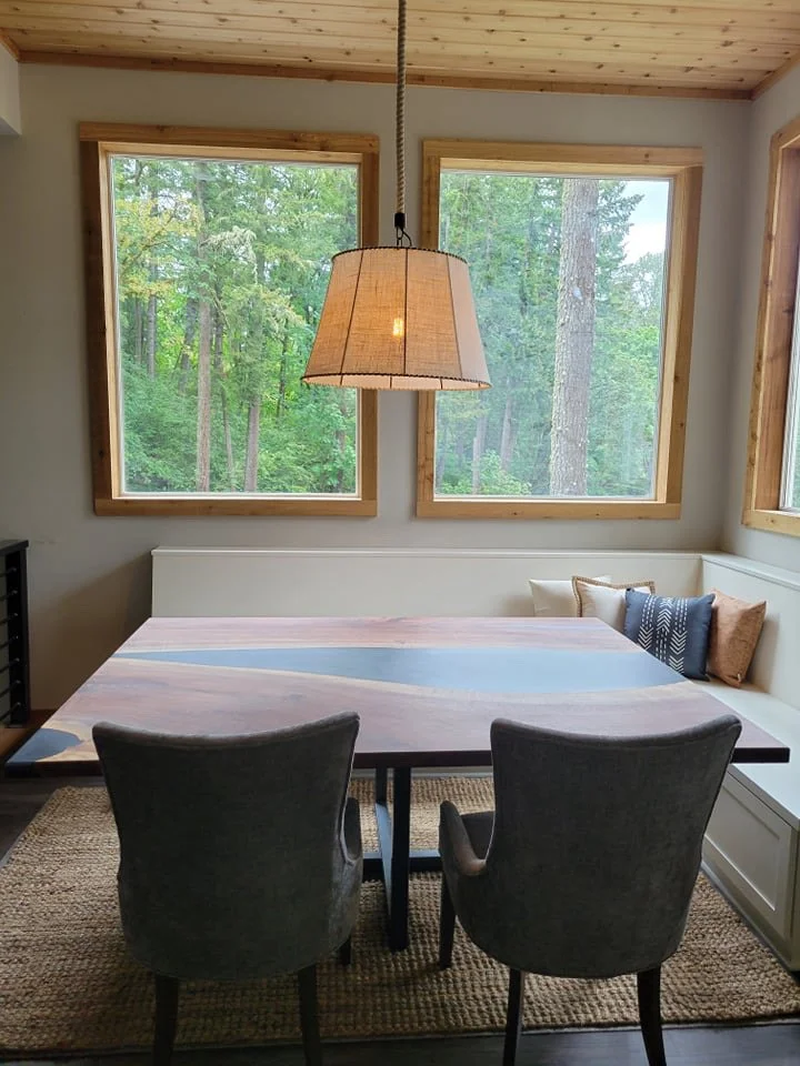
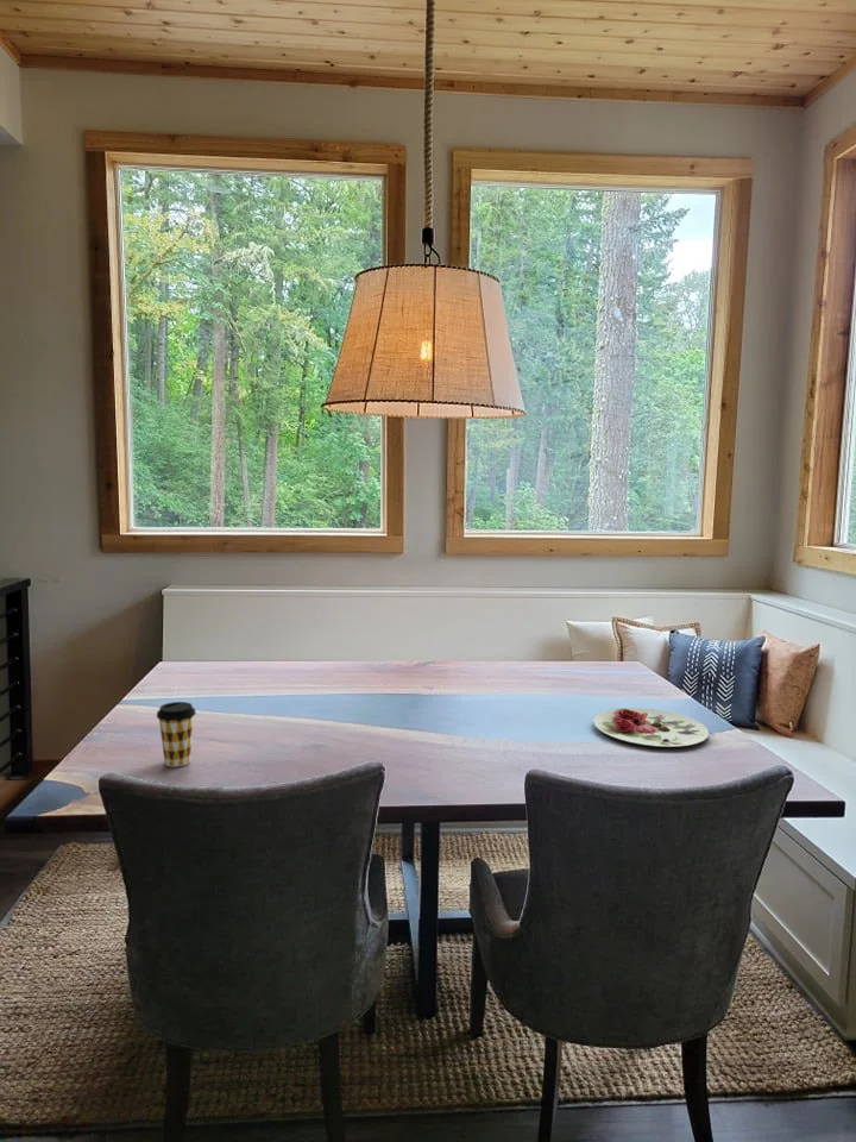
+ plate [592,707,710,748]
+ coffee cup [156,701,197,768]
